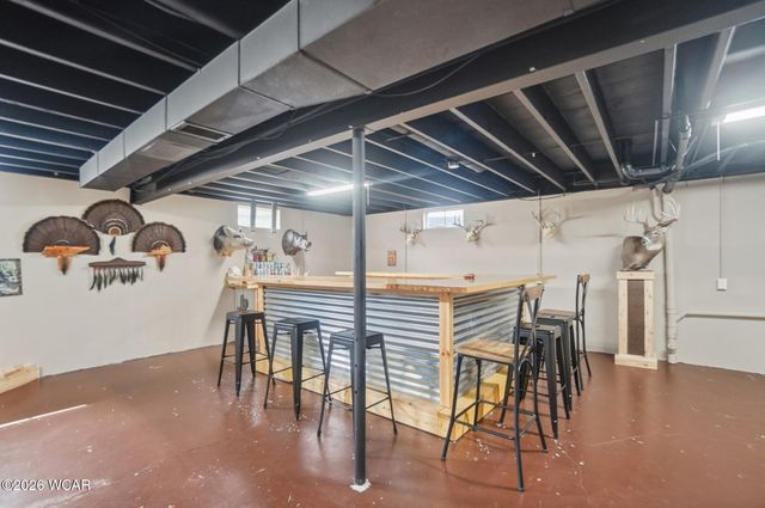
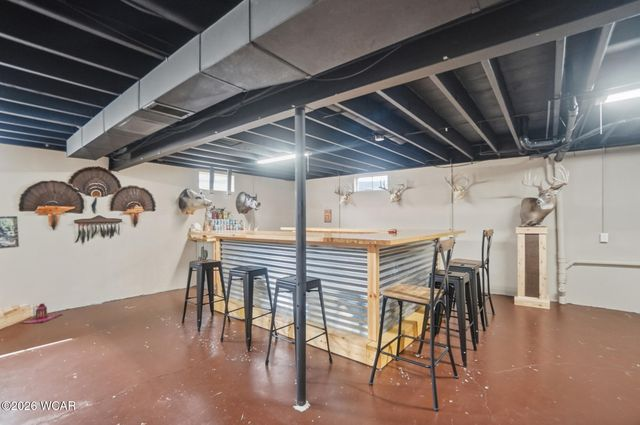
+ lantern [22,302,63,324]
